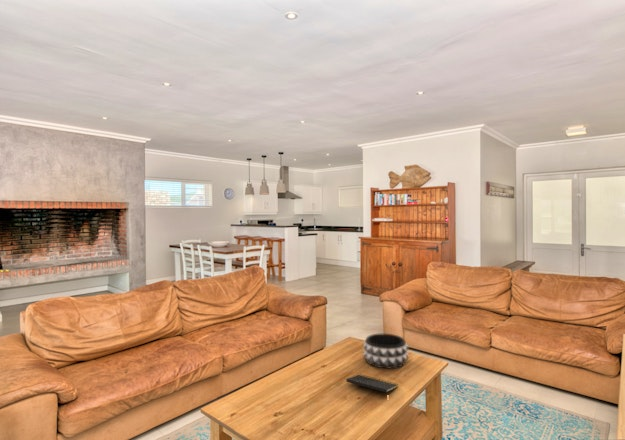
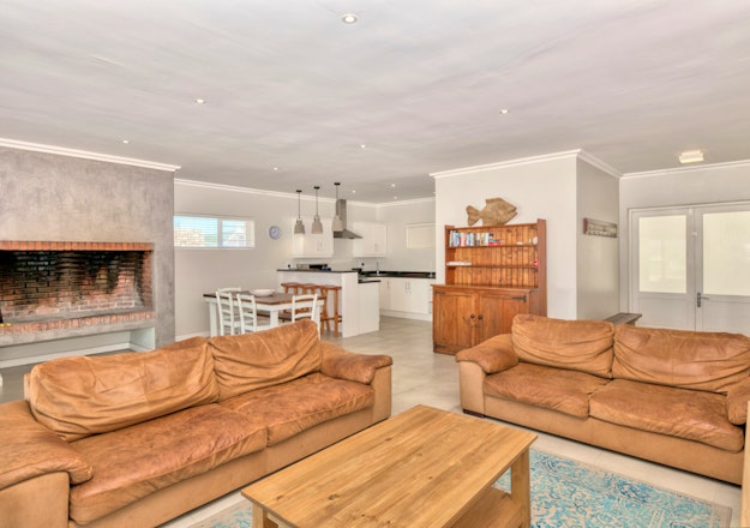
- decorative bowl [362,333,410,370]
- notepad [345,373,399,394]
